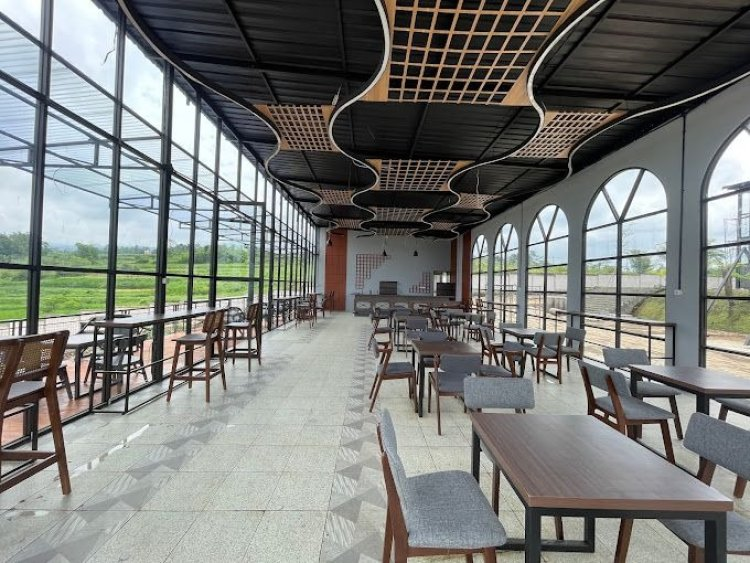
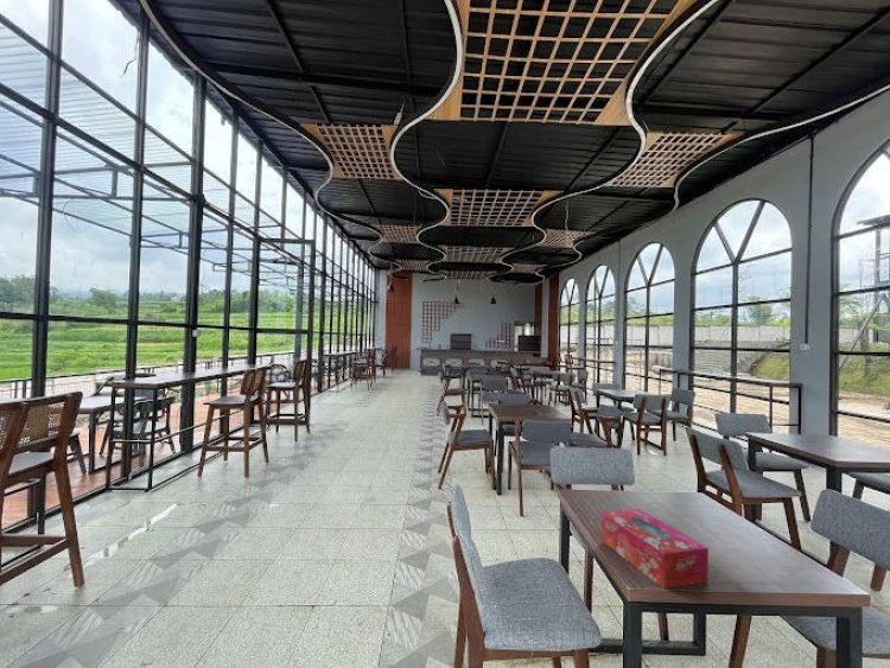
+ tissue box [600,508,710,590]
